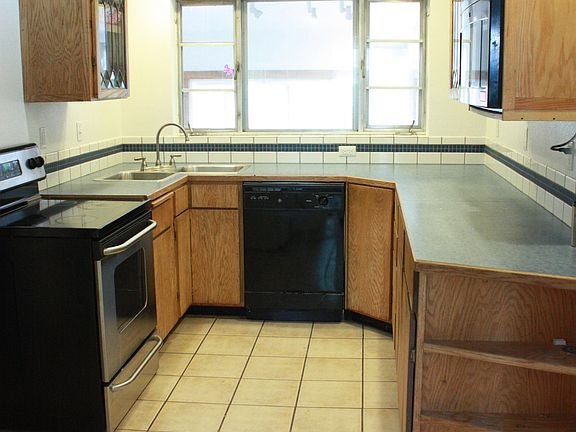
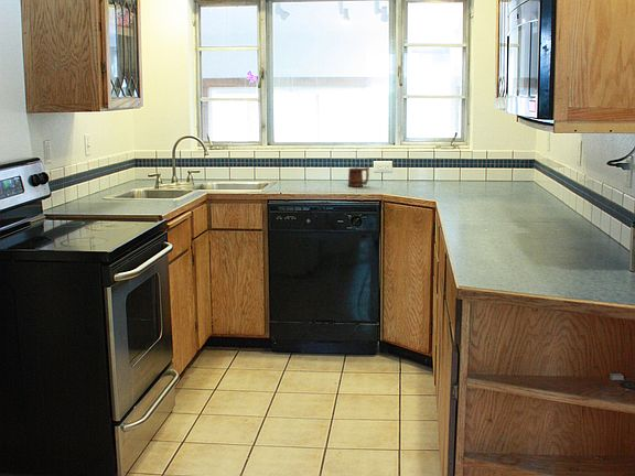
+ mug [347,165,370,187]
